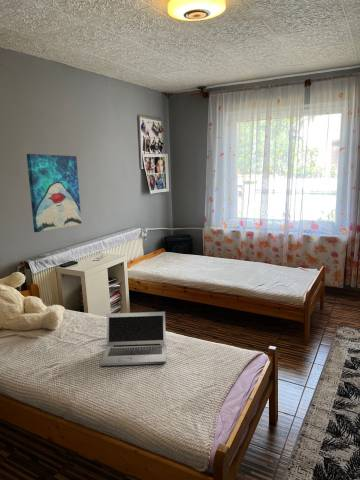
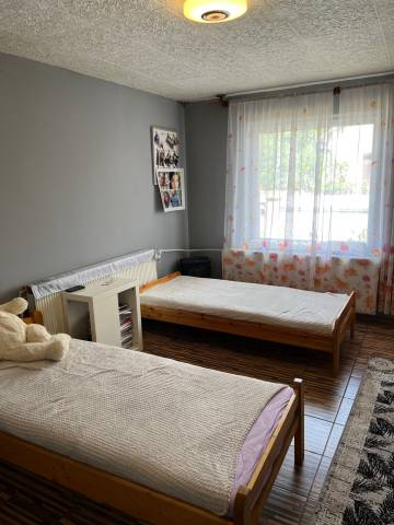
- wall art [26,153,82,233]
- laptop [100,311,167,367]
